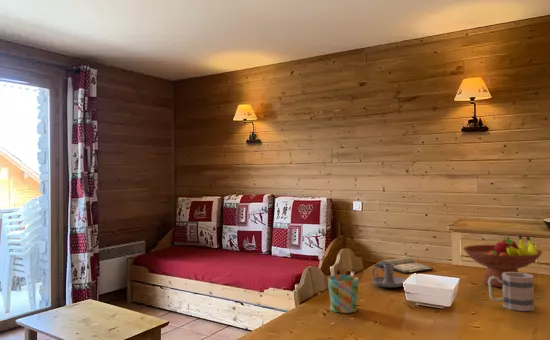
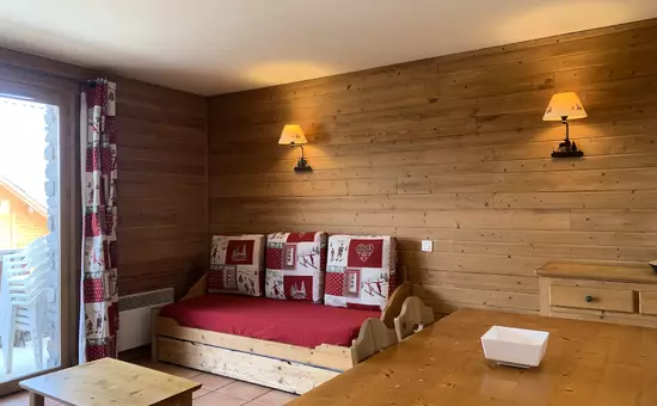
- fruit bowl [462,234,544,288]
- mug [487,271,536,312]
- mug [327,274,360,314]
- candle holder [371,263,406,288]
- hardback book [373,256,434,274]
